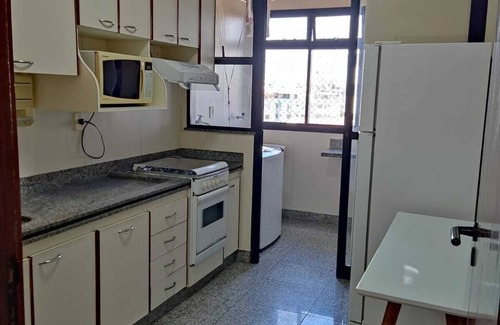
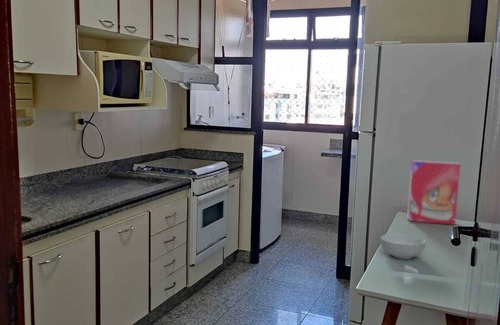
+ cereal bowl [379,232,426,260]
+ cereal box [406,159,462,226]
